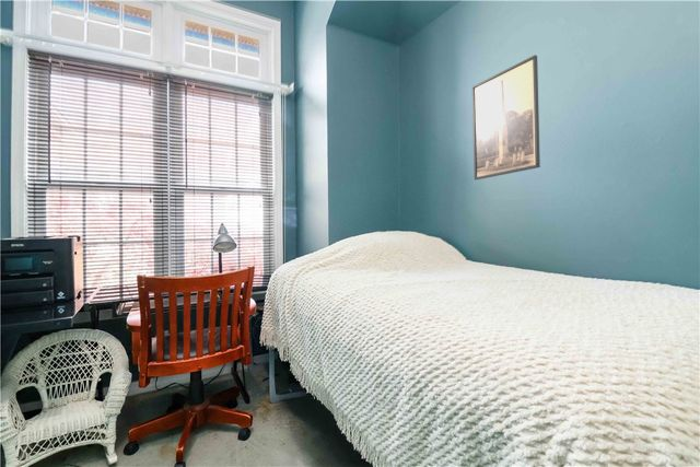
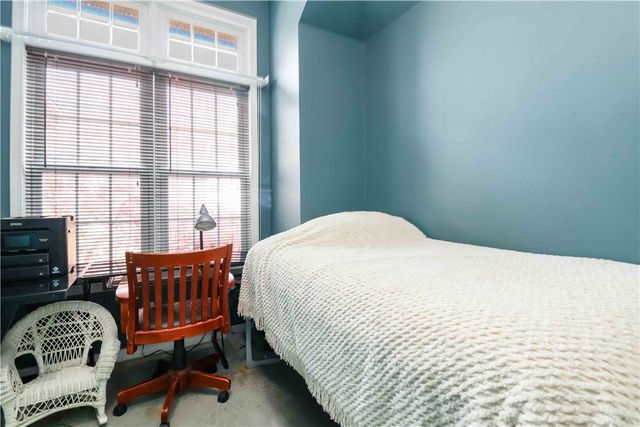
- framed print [471,54,541,180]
